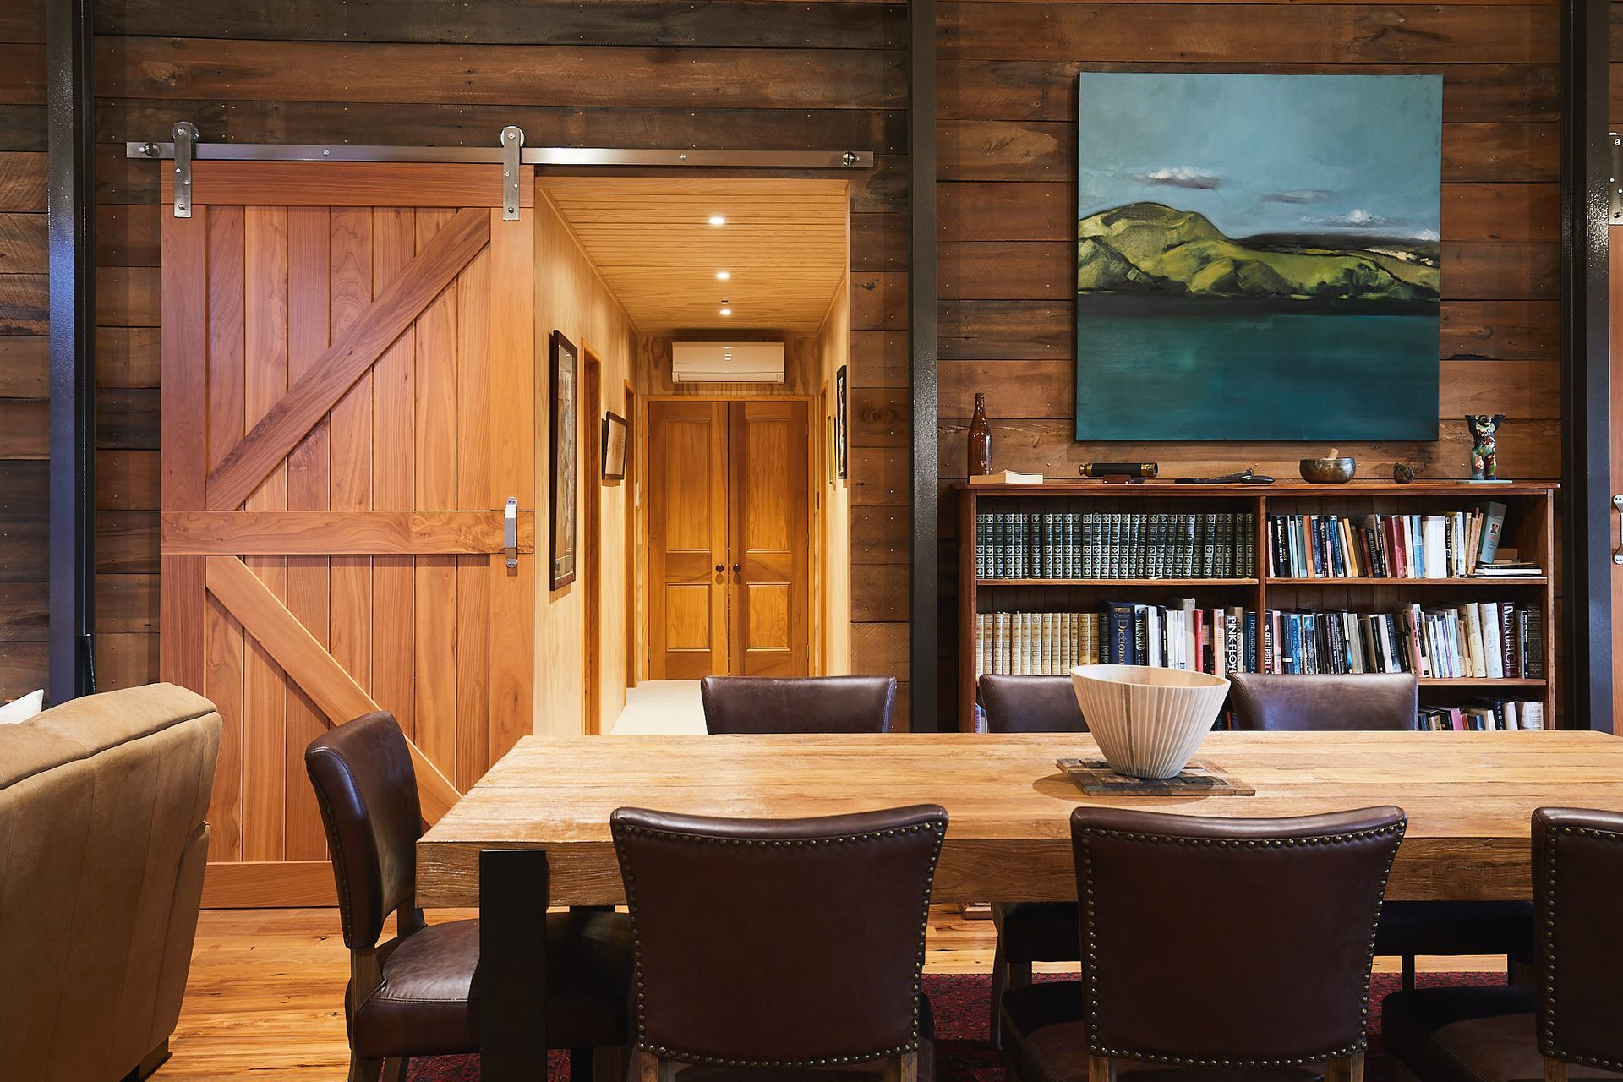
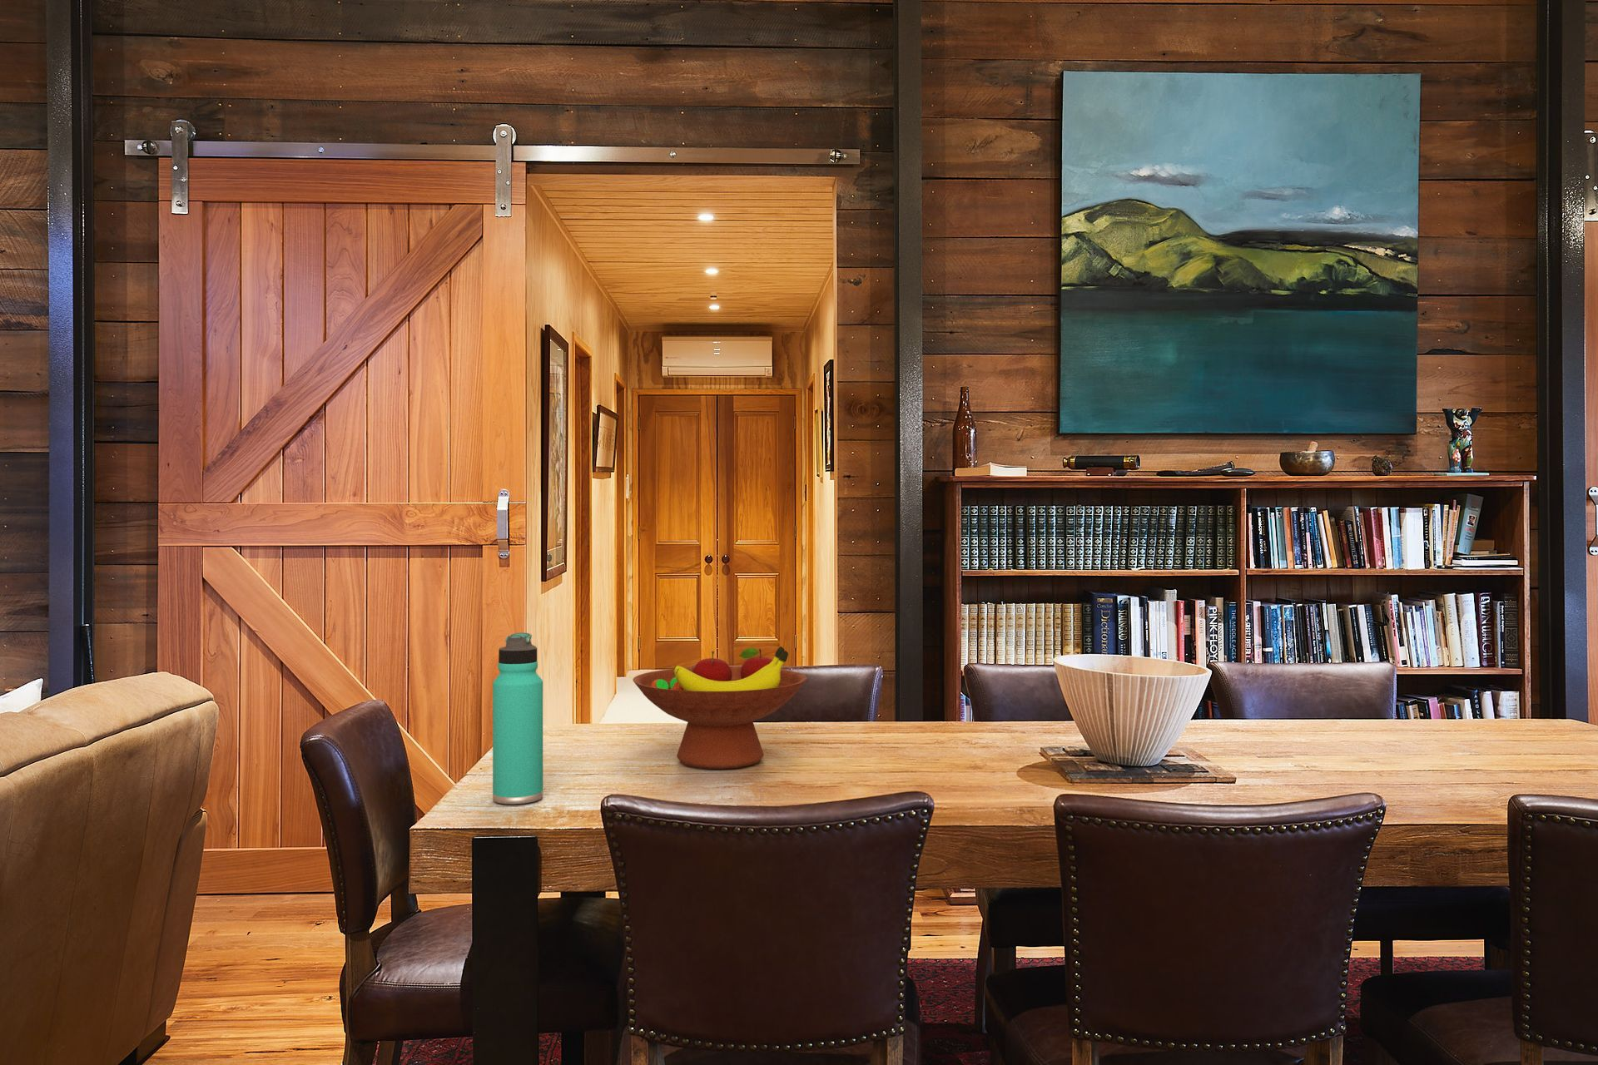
+ thermos bottle [492,632,543,806]
+ fruit bowl [631,645,807,769]
